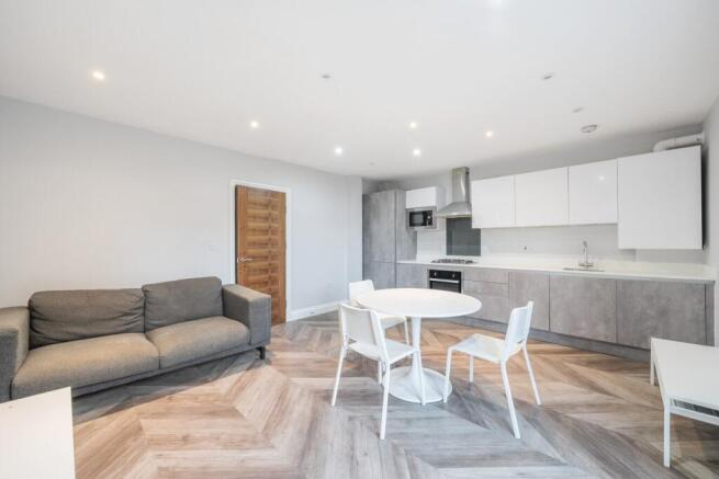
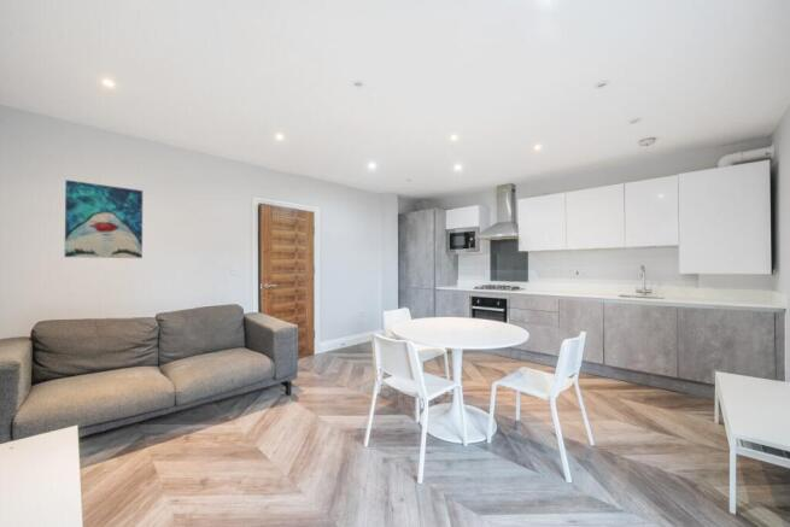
+ wall art [64,178,144,259]
